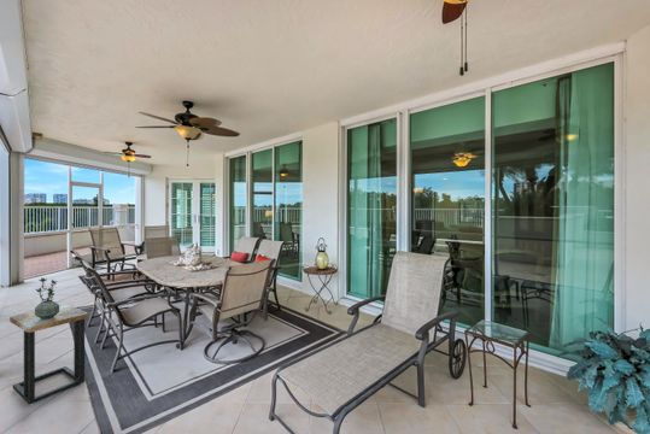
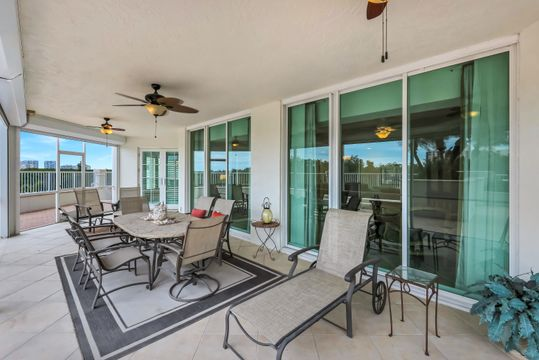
- side table [8,304,89,406]
- potted plant [34,276,60,319]
